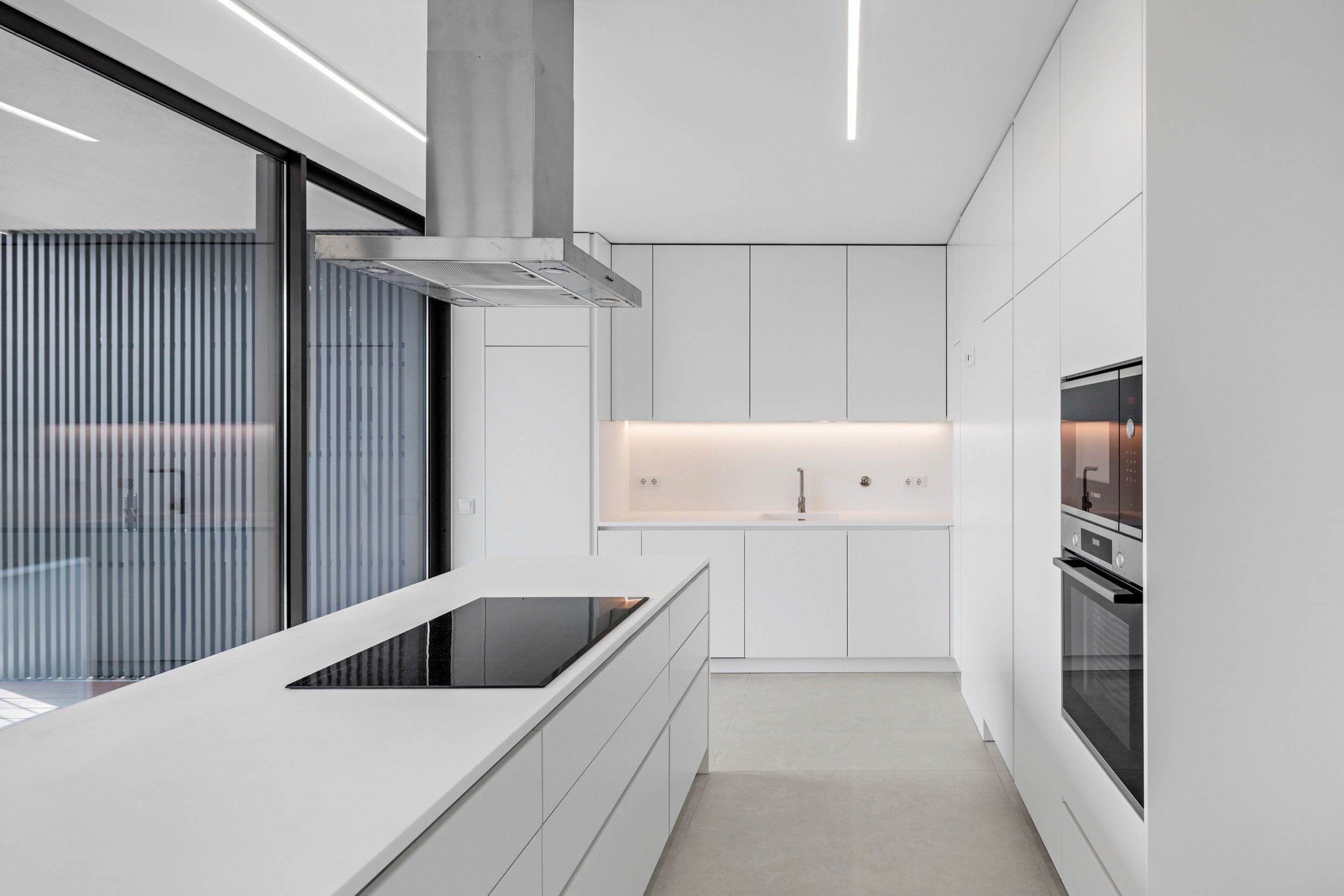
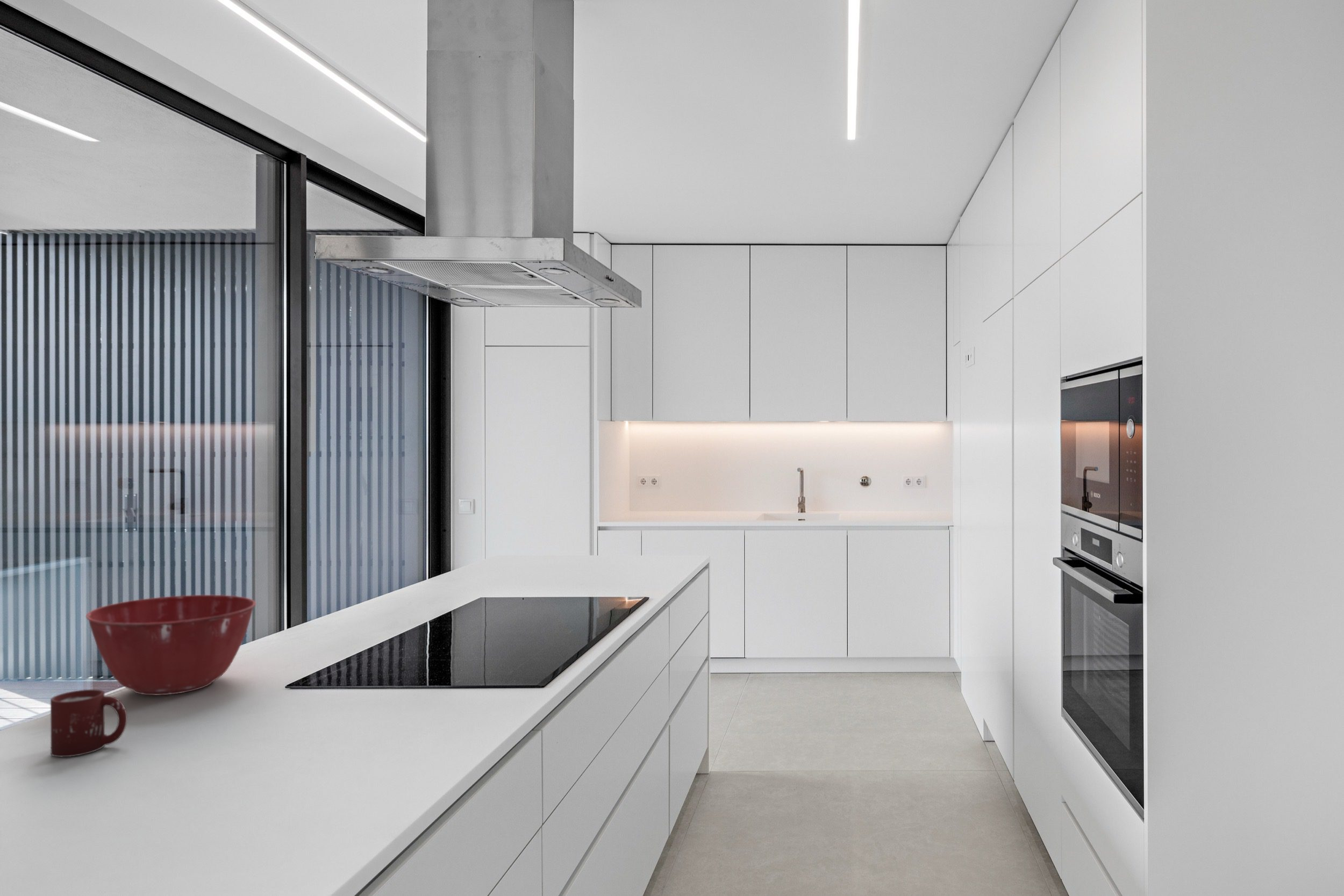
+ mixing bowl [85,594,256,696]
+ cup [50,689,127,757]
